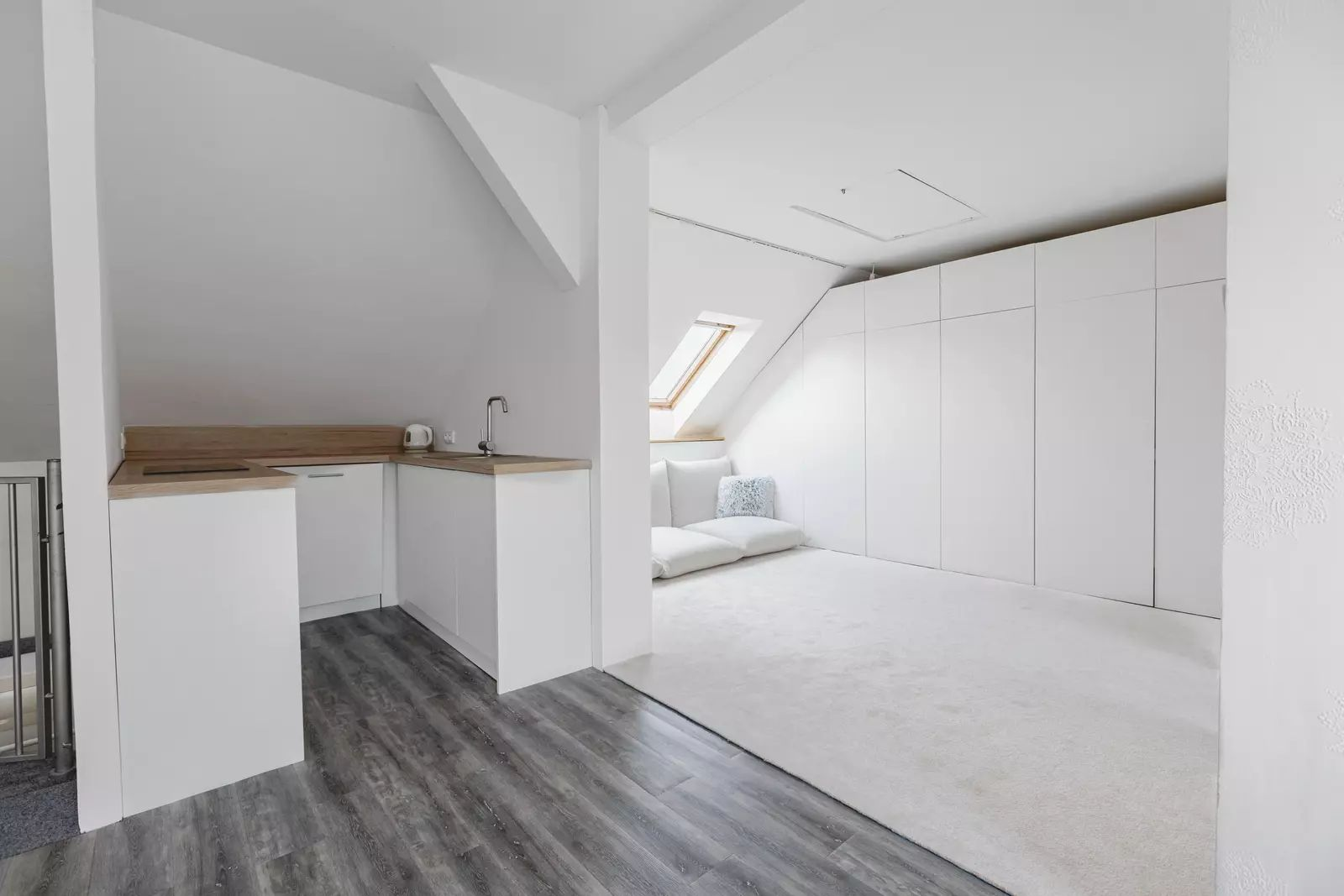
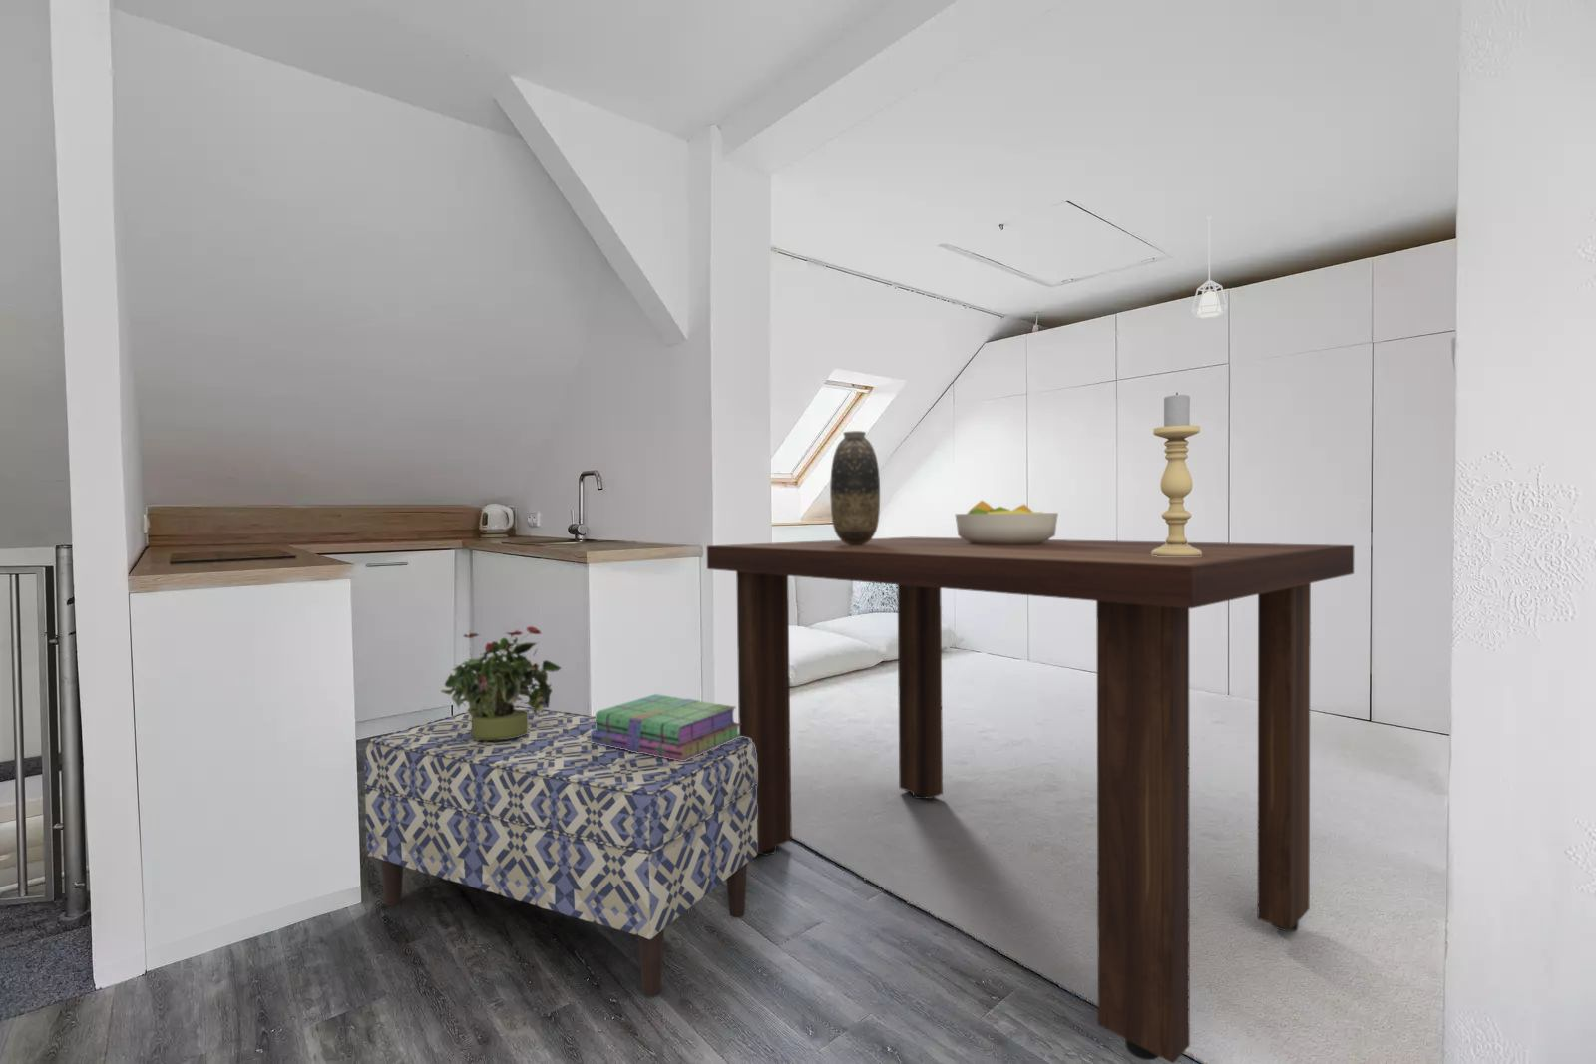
+ bench [365,704,758,996]
+ vase [829,430,881,545]
+ potted plant [439,626,563,740]
+ fruit bowl [954,500,1059,545]
+ candle holder [1152,392,1201,557]
+ dining table [707,537,1355,1064]
+ pendant lamp [1190,215,1229,319]
+ stack of books [590,694,741,761]
